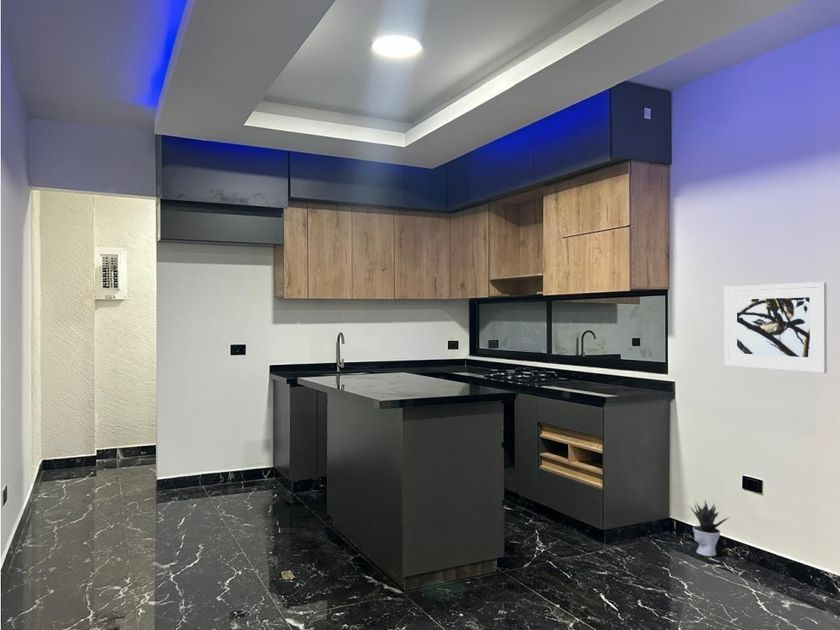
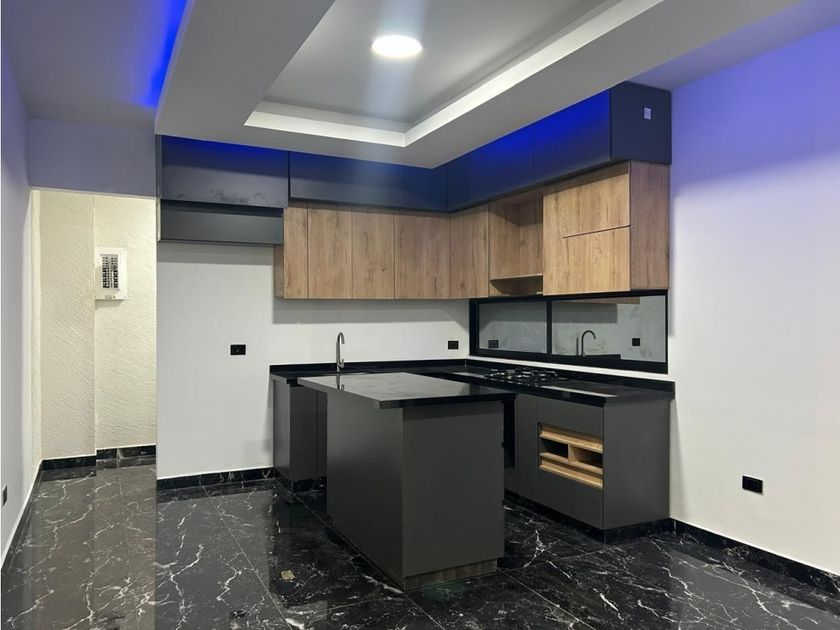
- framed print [724,281,828,374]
- potted plant [689,498,732,557]
